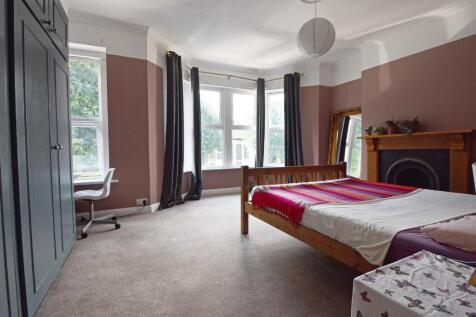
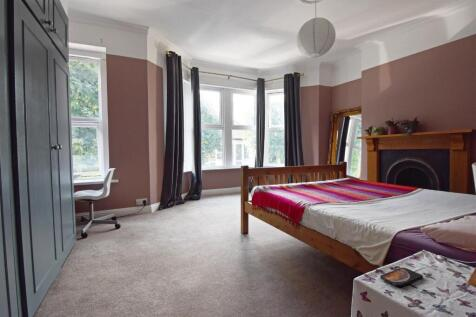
+ smartphone [379,267,424,288]
